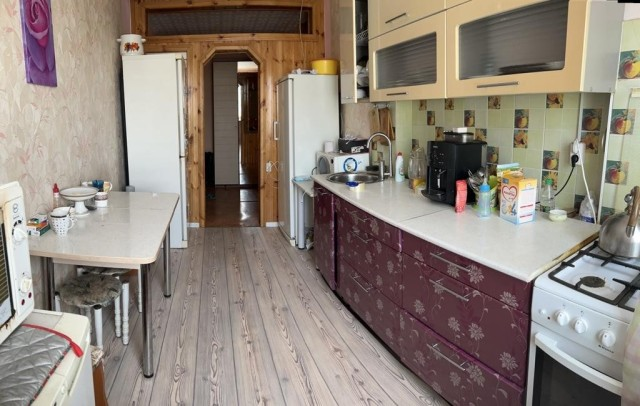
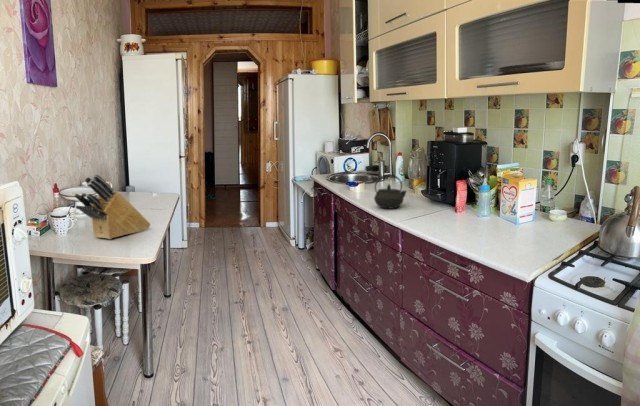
+ kettle [373,173,408,210]
+ knife block [73,173,152,240]
